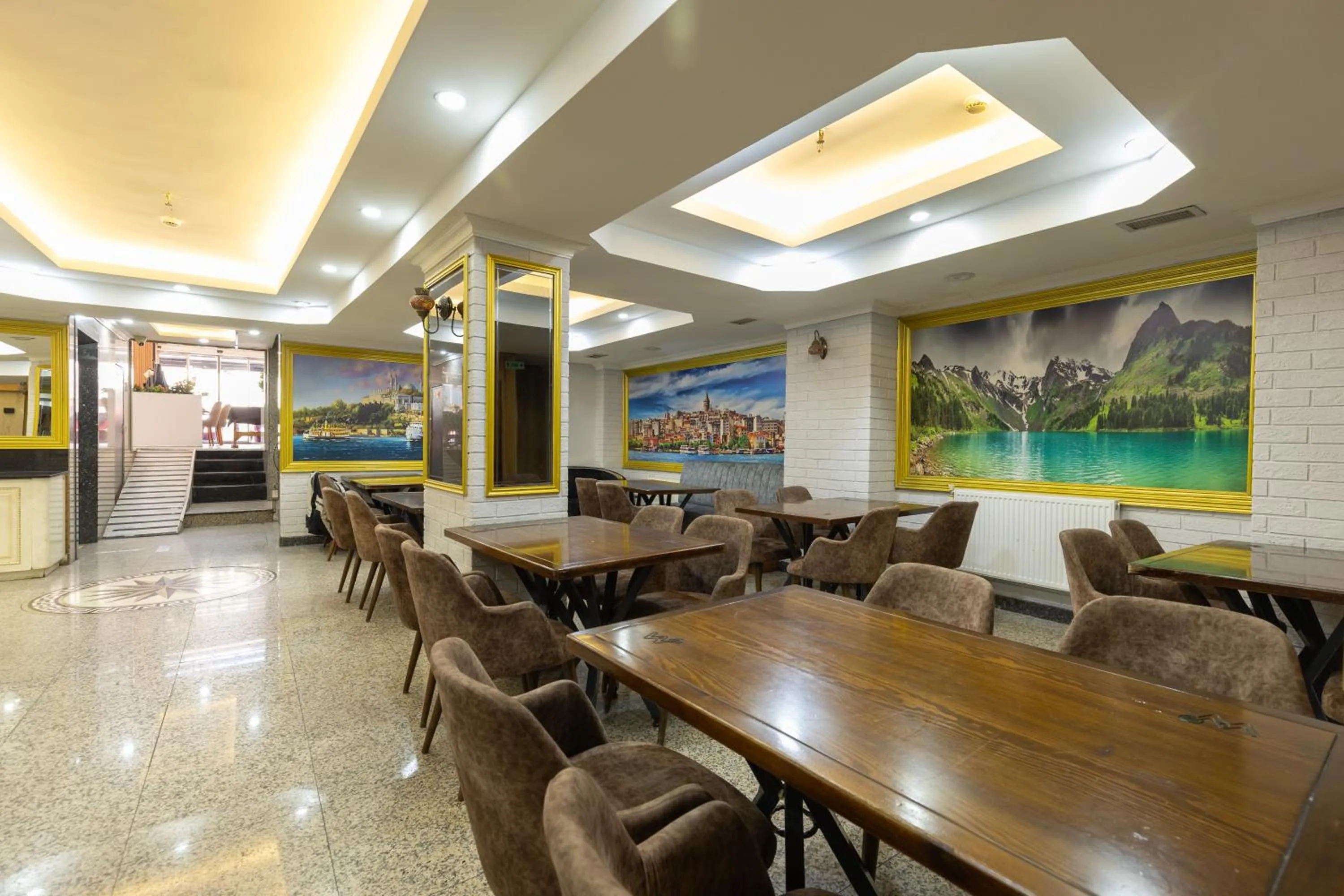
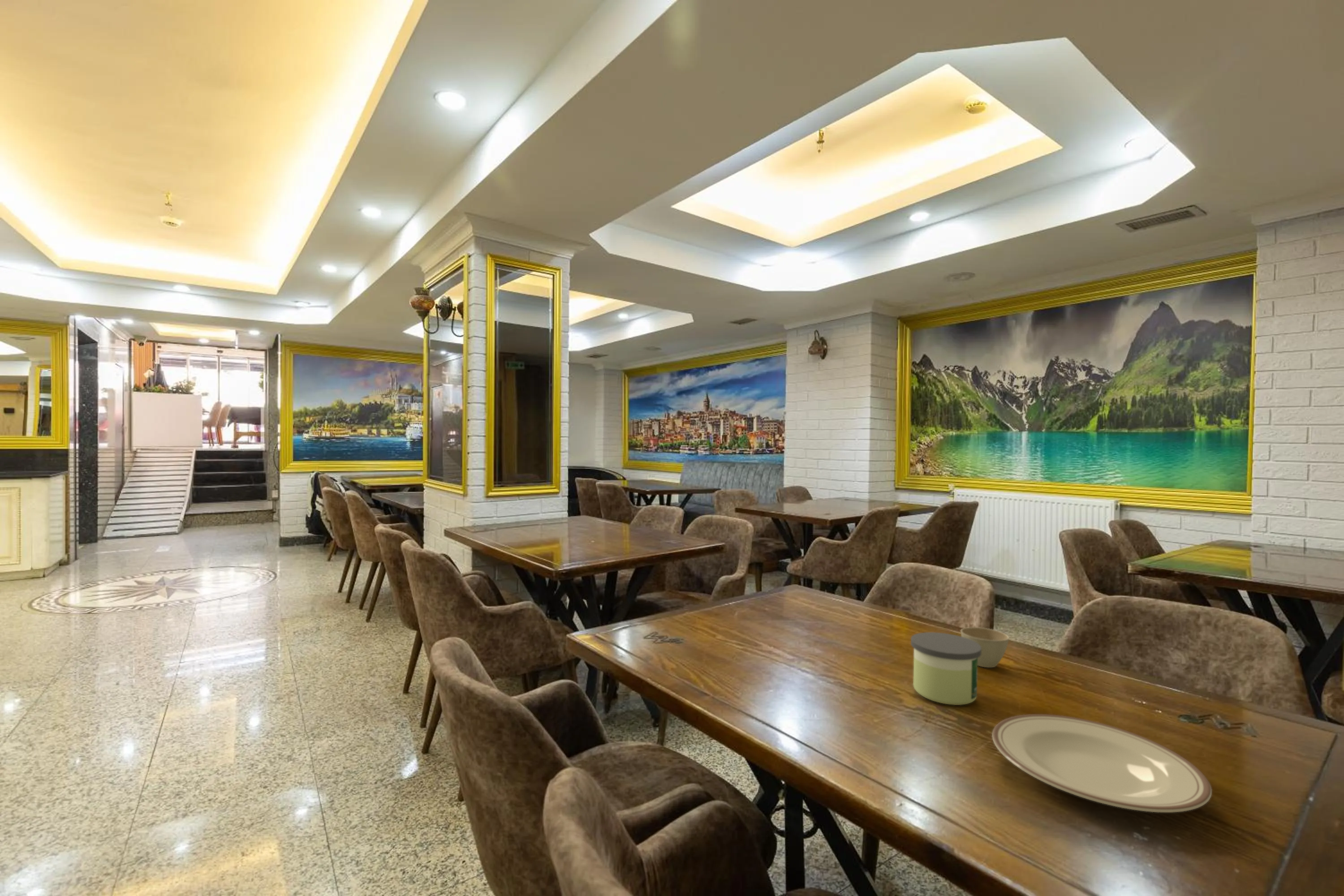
+ plate [991,714,1212,813]
+ candle [910,632,981,706]
+ flower pot [961,627,1009,668]
